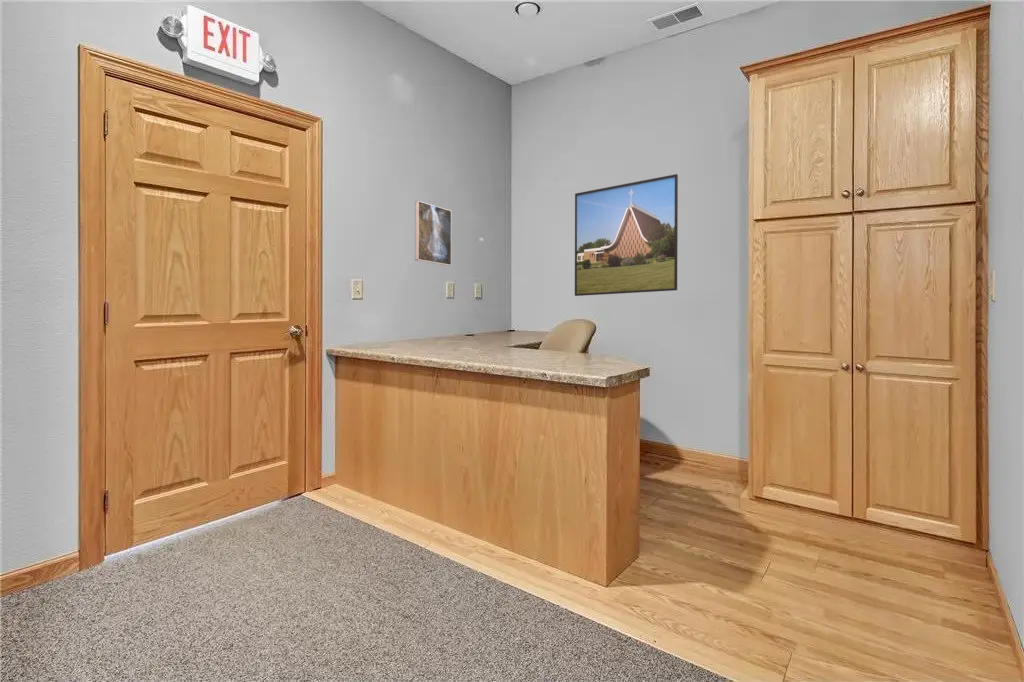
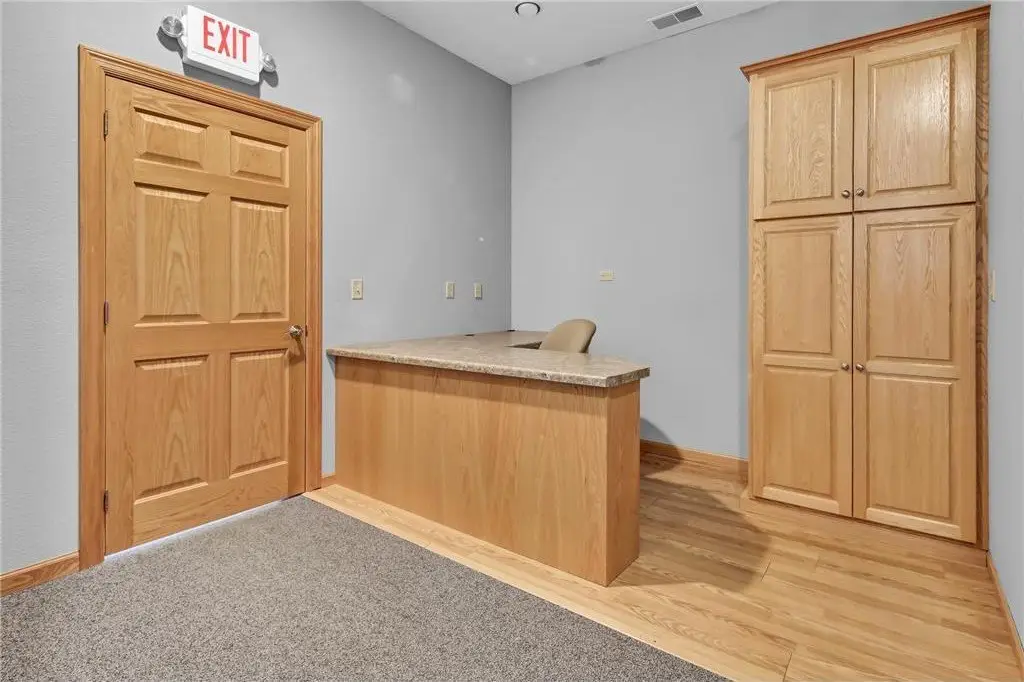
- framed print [414,200,452,267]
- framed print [574,173,679,297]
